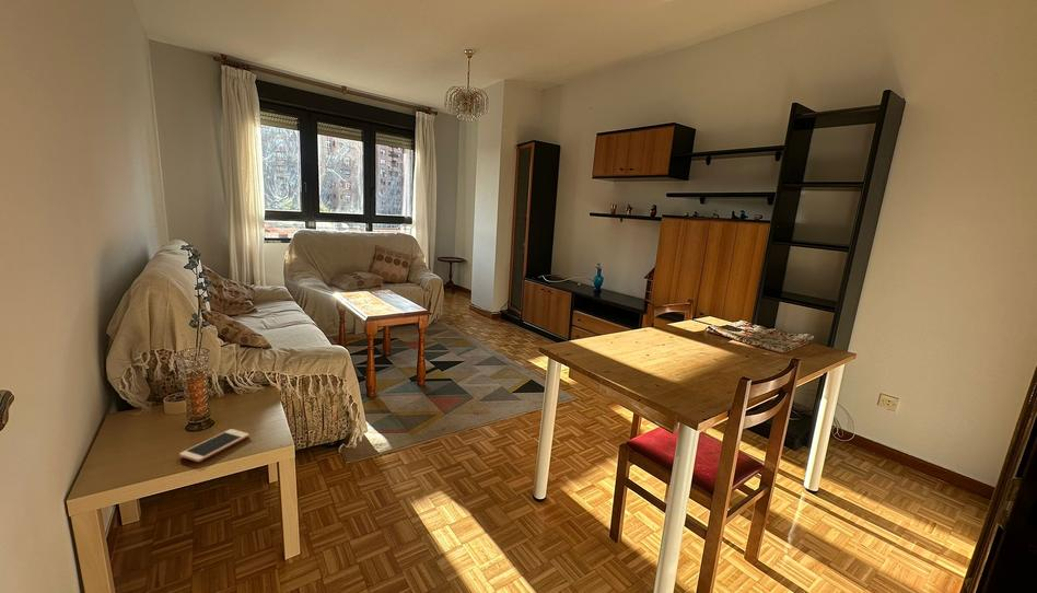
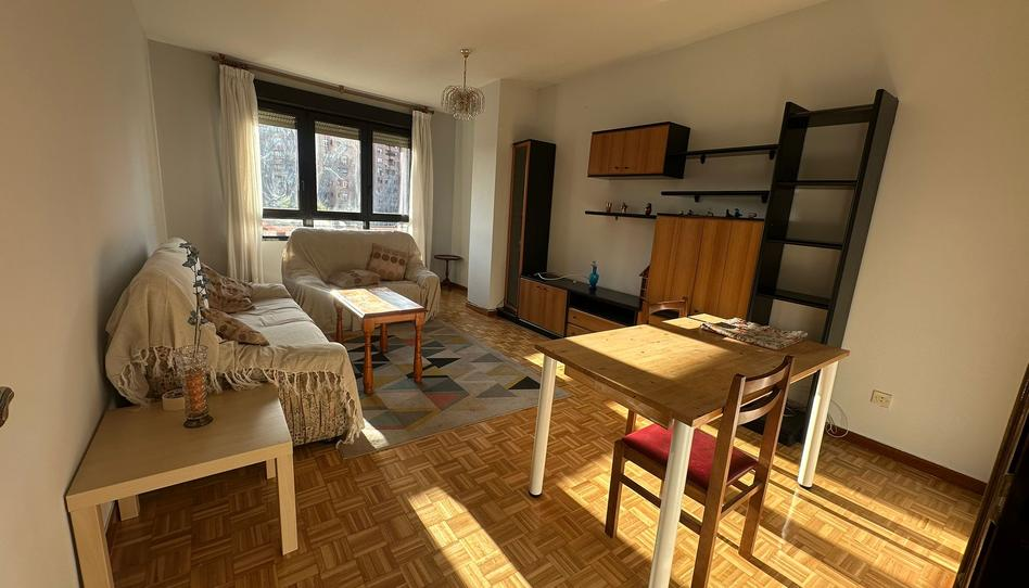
- cell phone [178,428,250,463]
